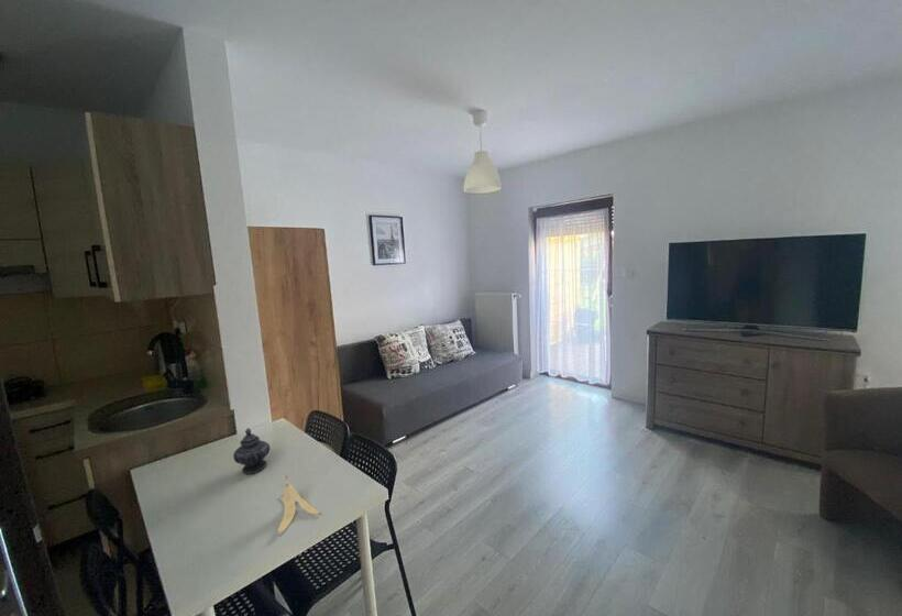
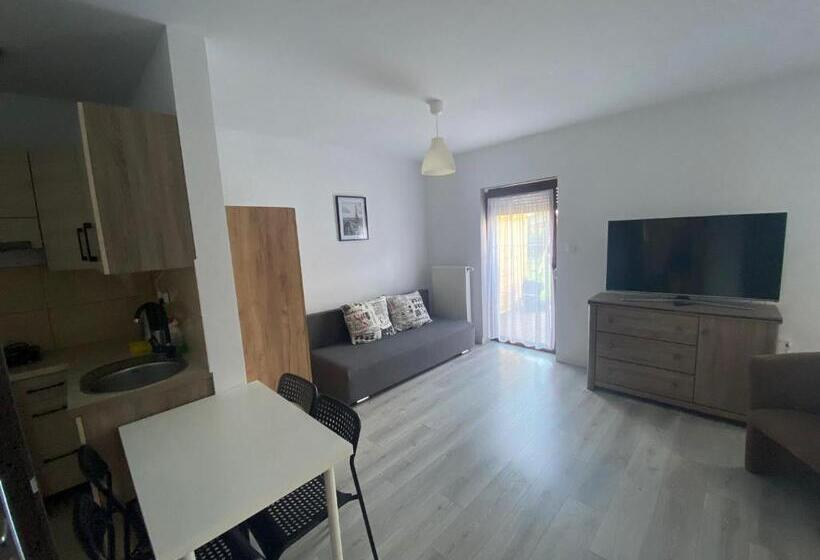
- teapot [232,427,271,475]
- banana peel [276,474,322,538]
